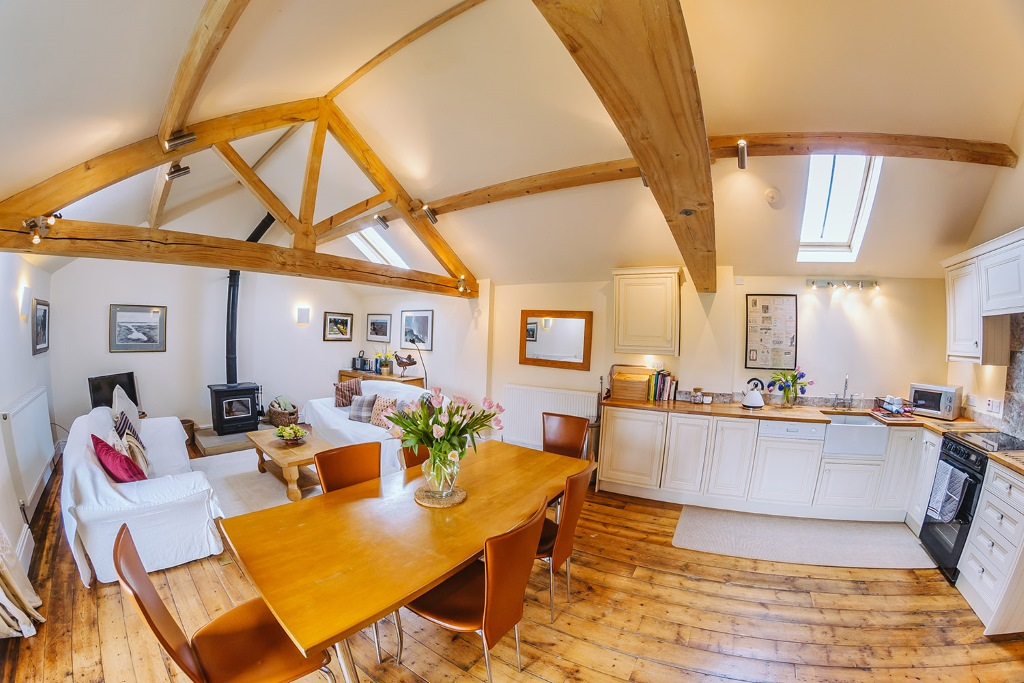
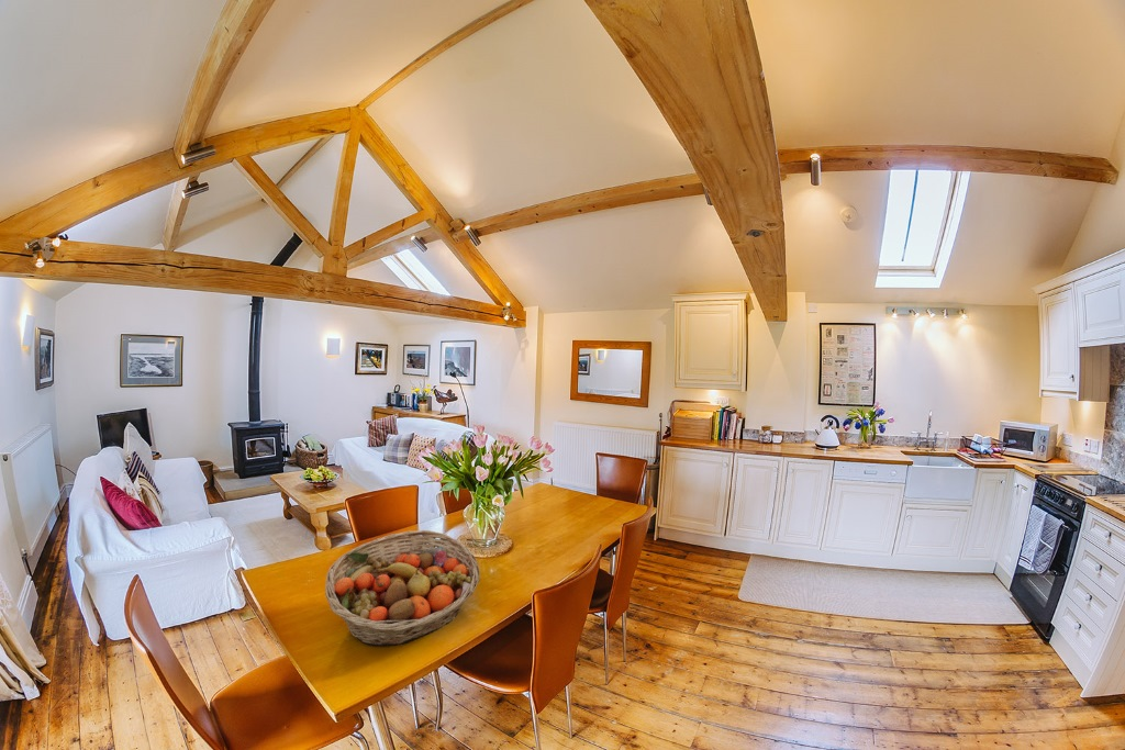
+ fruit basket [324,529,481,648]
